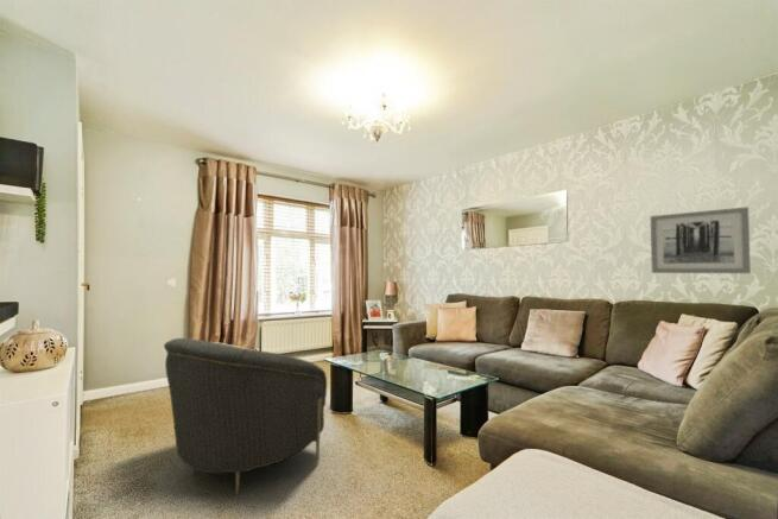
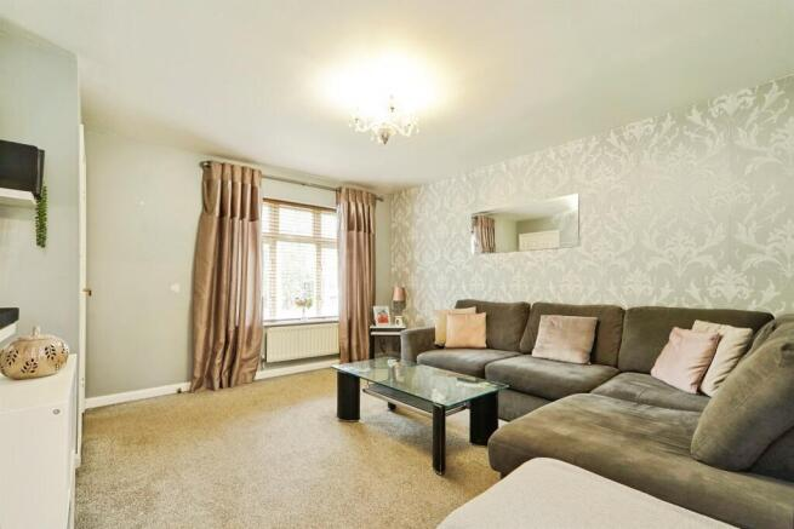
- wall art [650,205,752,274]
- armchair [163,337,328,495]
